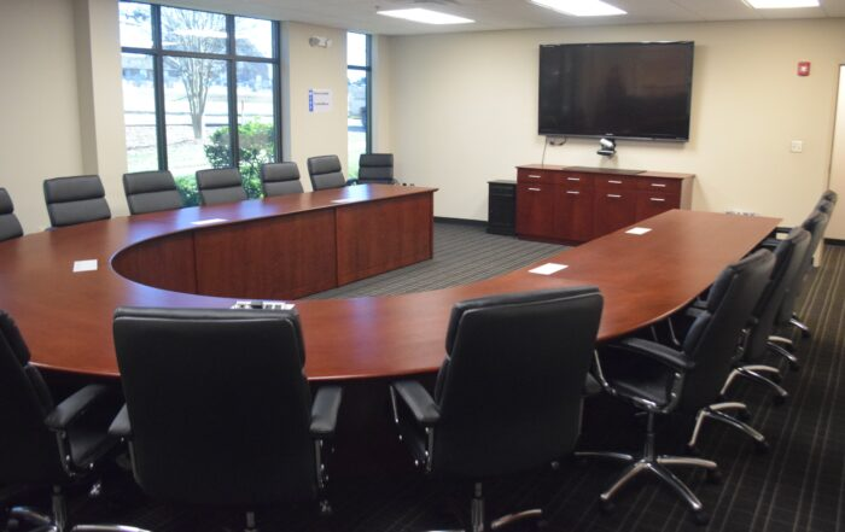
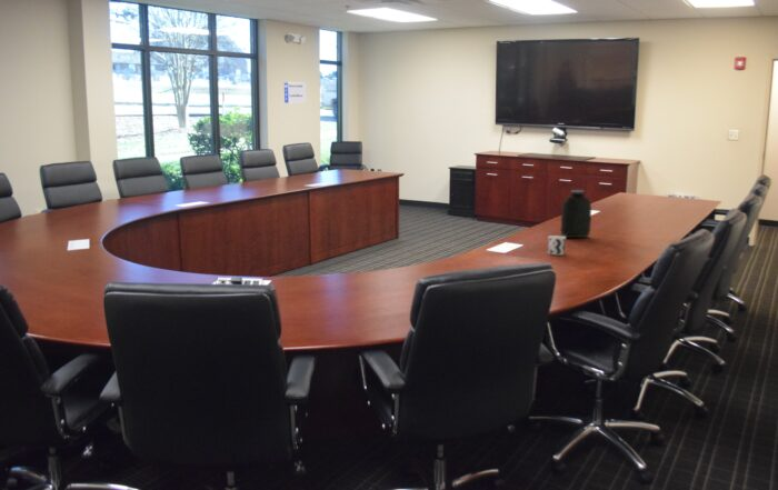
+ water jug [559,189,592,239]
+ cup [547,234,567,256]
